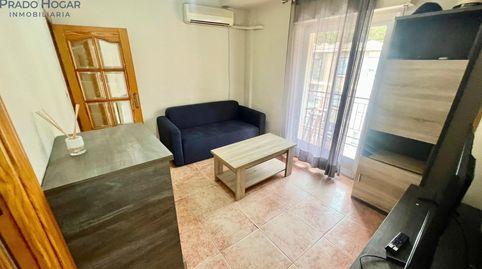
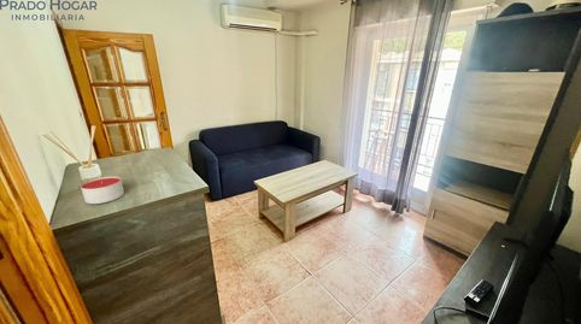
+ candle [80,175,125,205]
